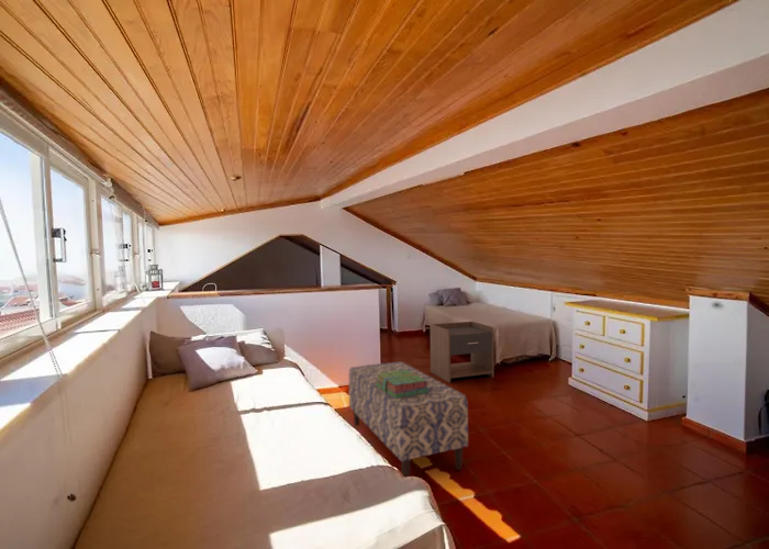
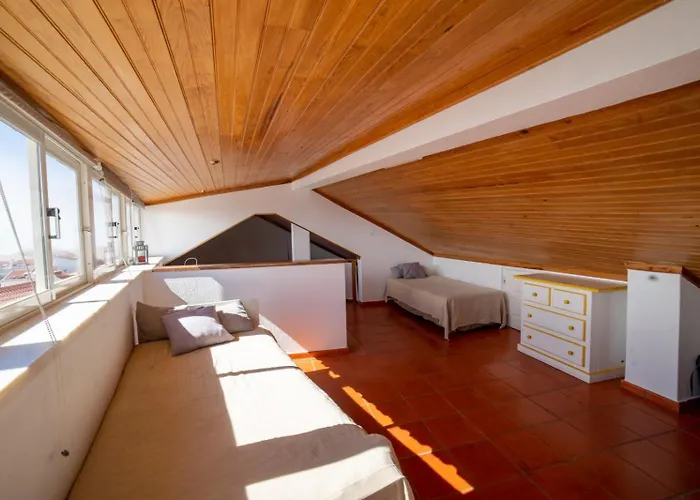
- bench [348,360,469,478]
- nightstand [430,321,494,383]
- stack of books [375,369,430,400]
